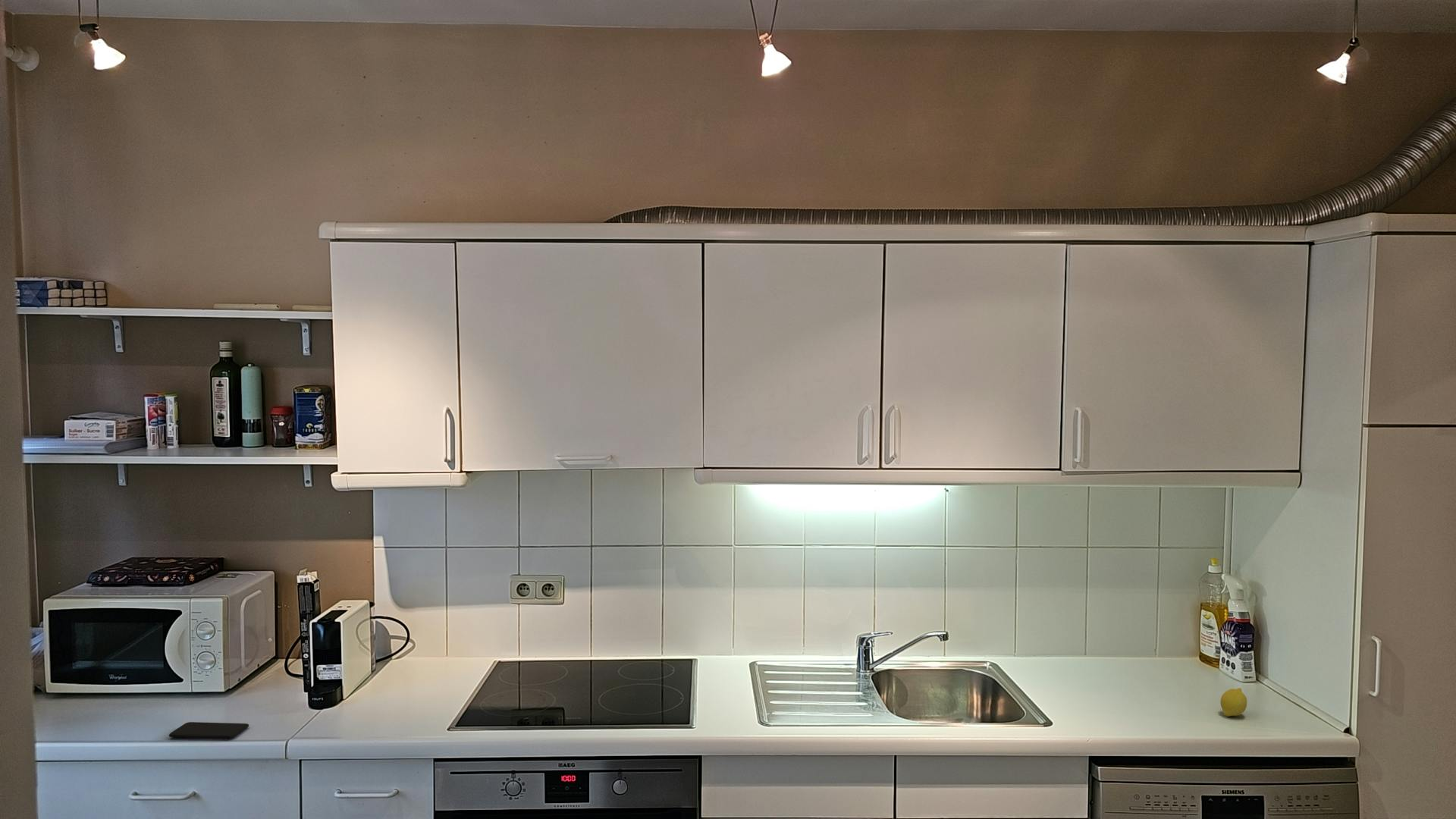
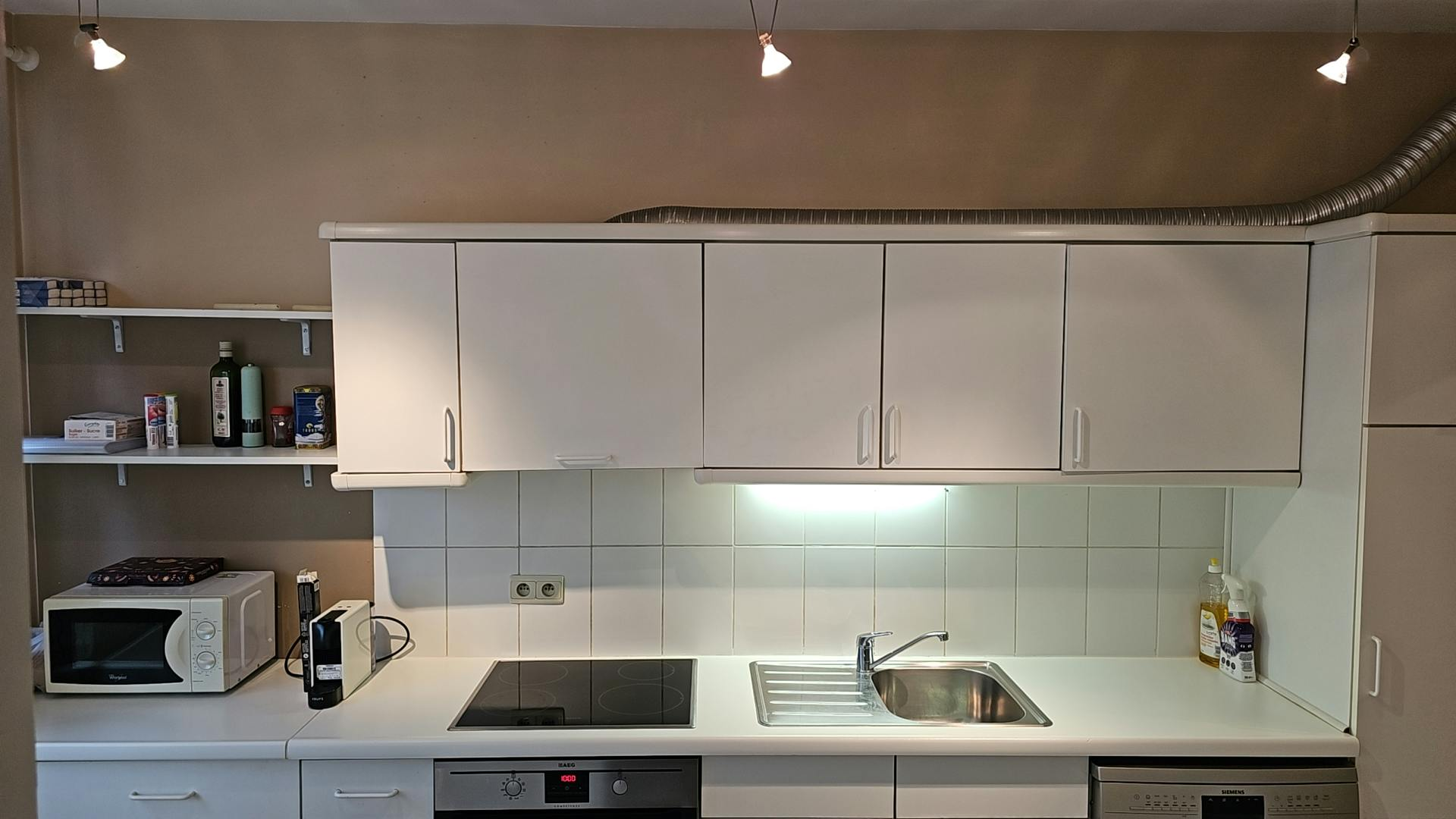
- smartphone [168,721,249,739]
- fruit [1219,688,1247,717]
